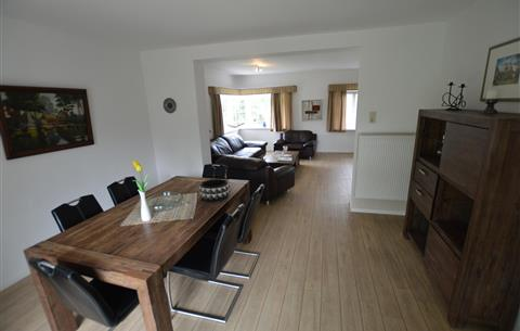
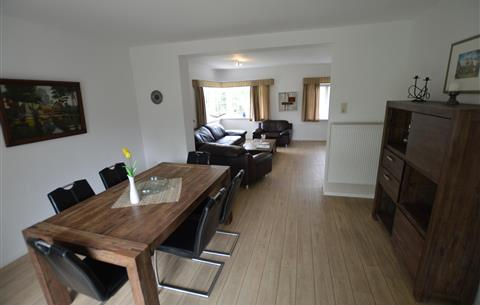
- decorative bowl [197,178,231,203]
